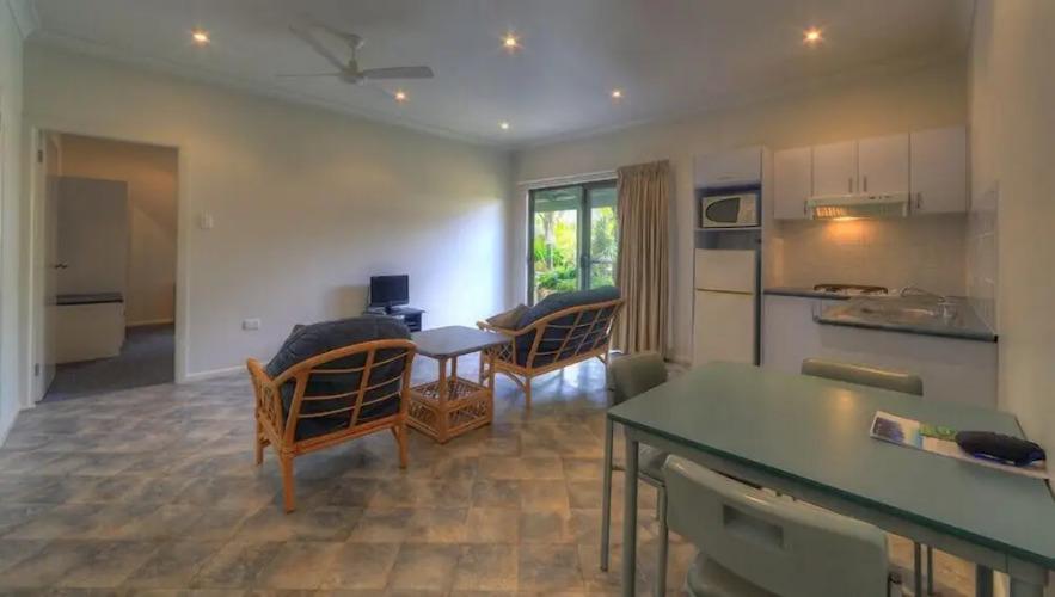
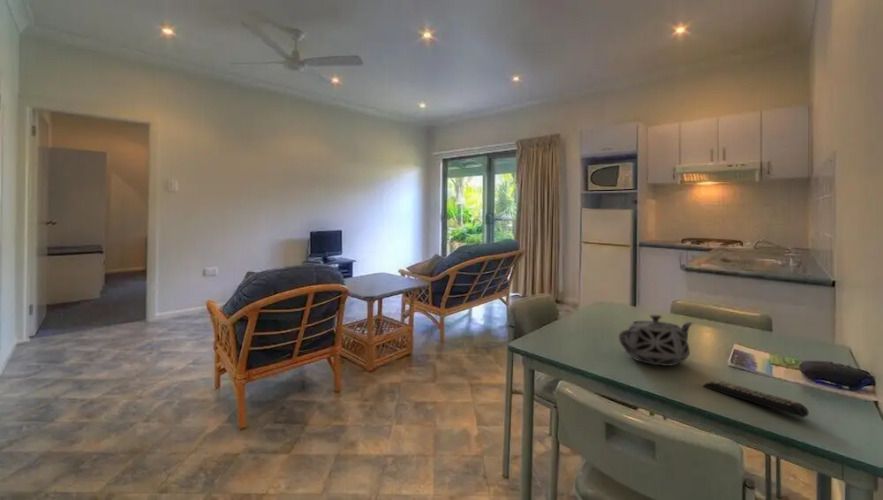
+ remote control [702,380,810,419]
+ teapot [618,314,694,367]
